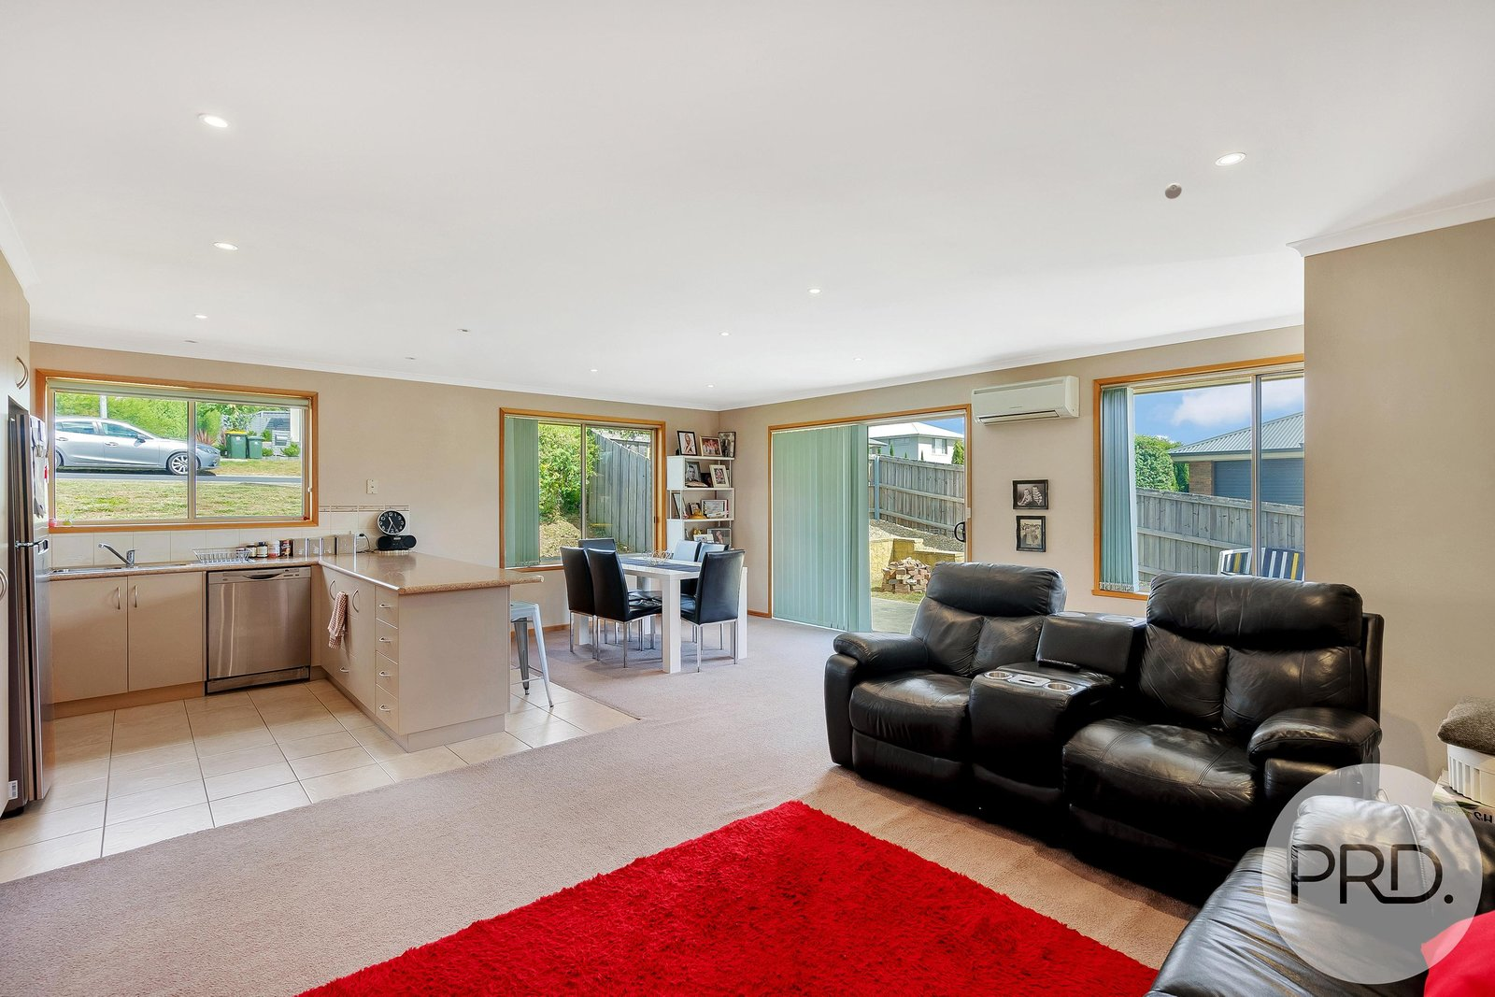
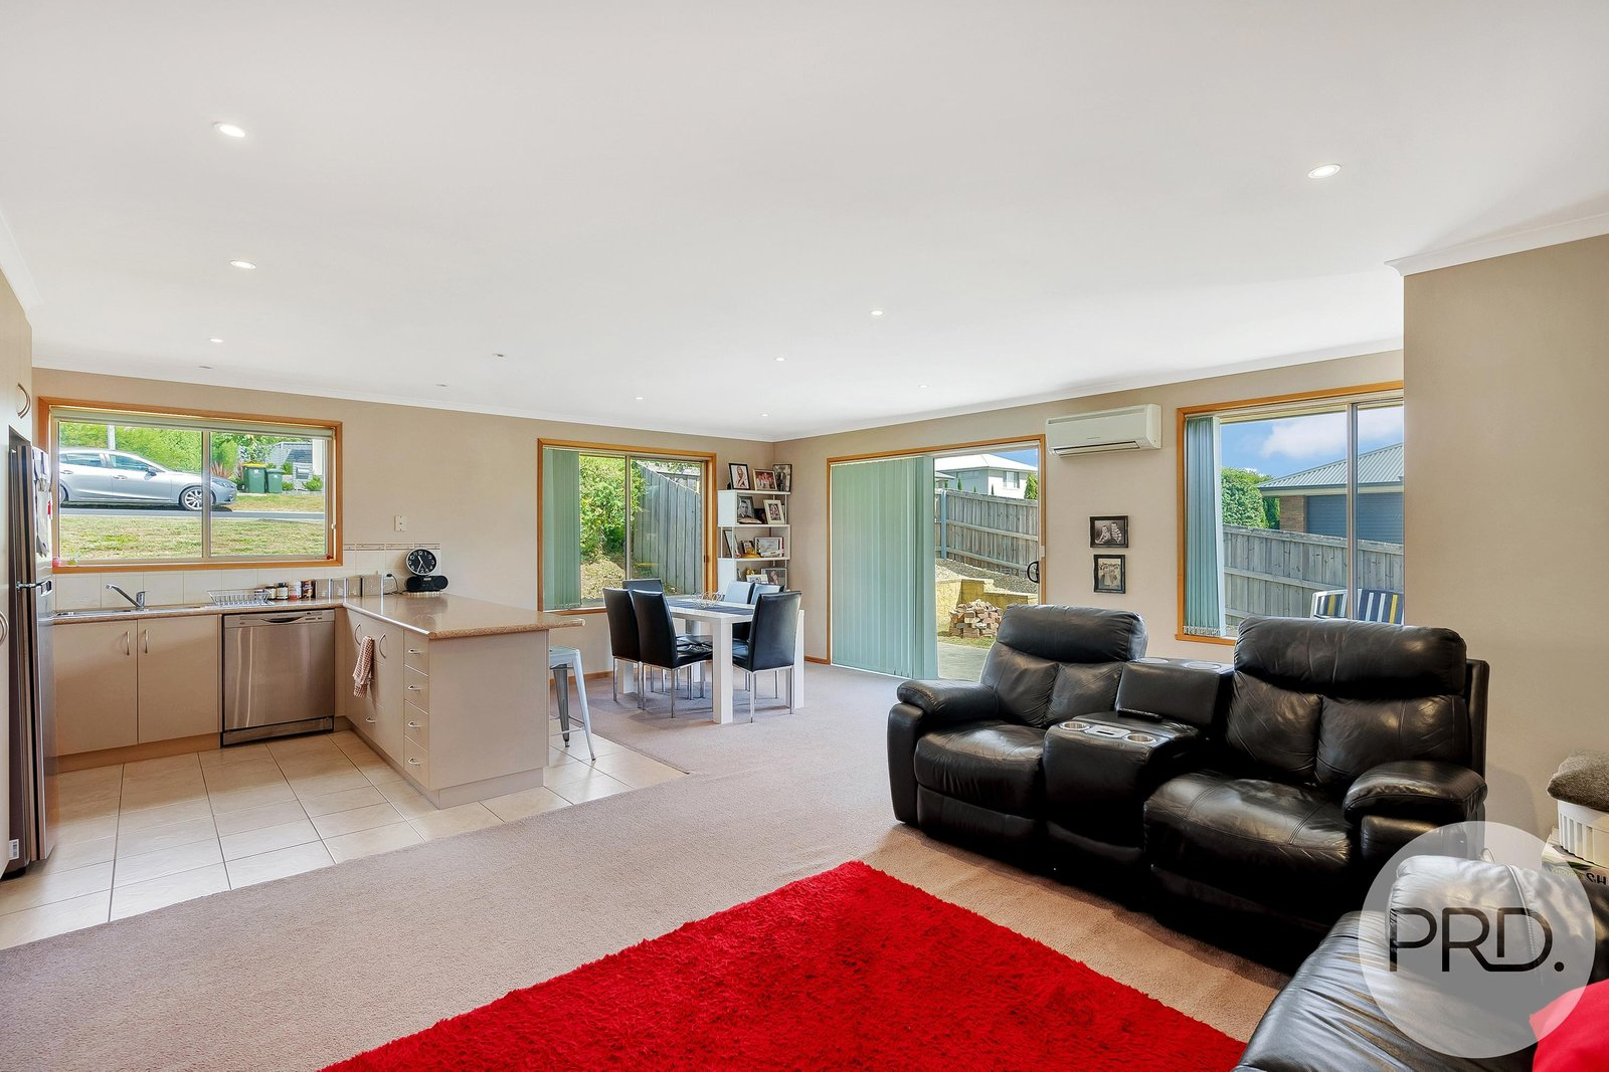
- eyeball [1165,182,1182,200]
